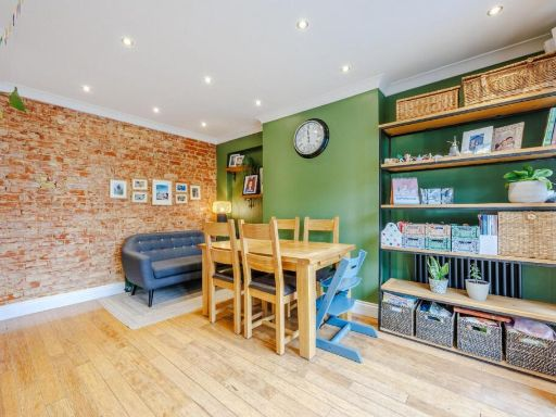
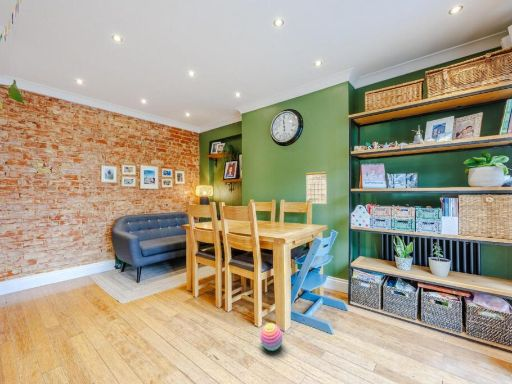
+ calendar [305,164,328,205]
+ stacking toy [259,322,283,351]
